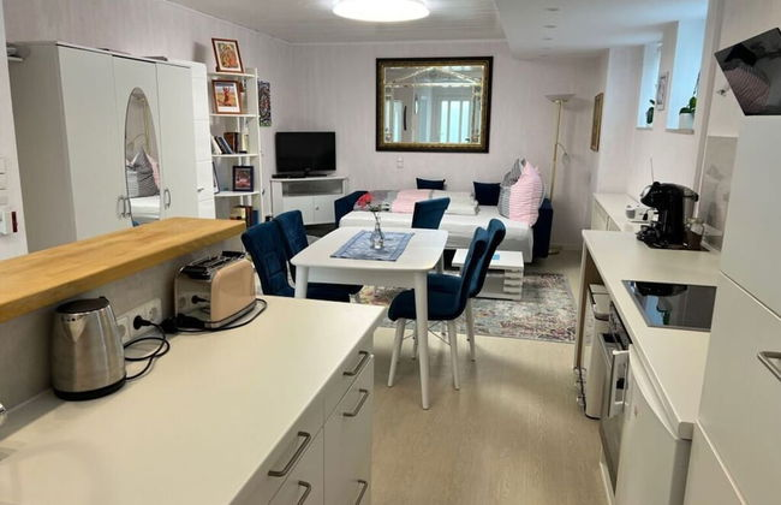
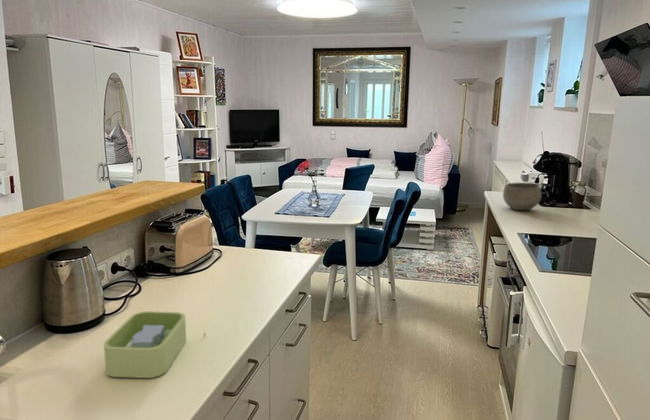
+ bowl [502,182,542,211]
+ soap dish [103,310,207,379]
